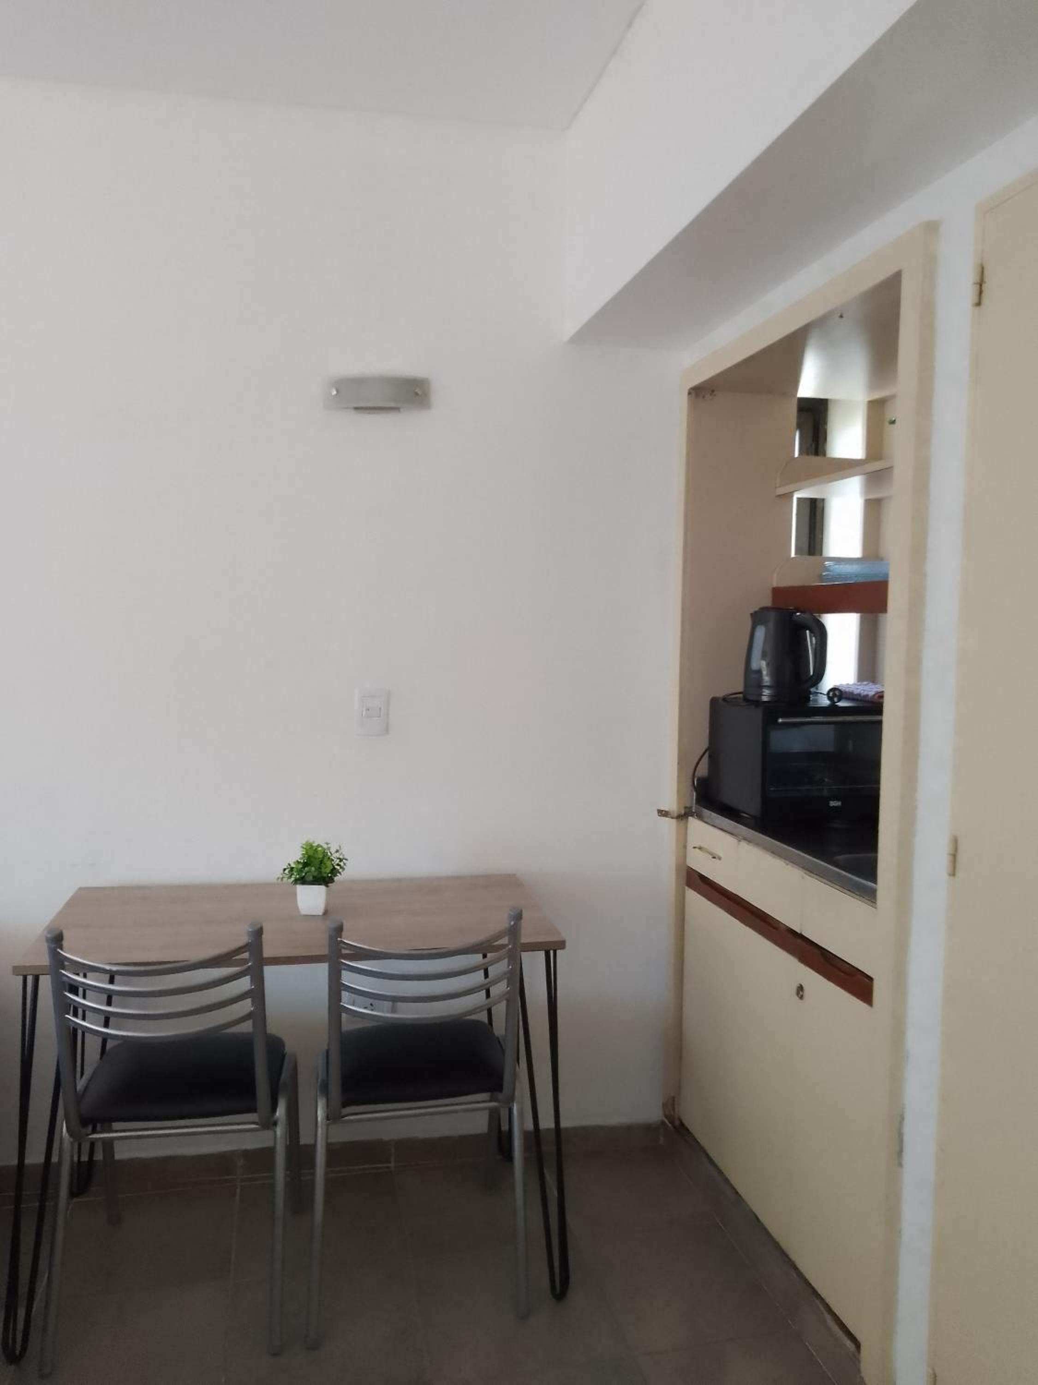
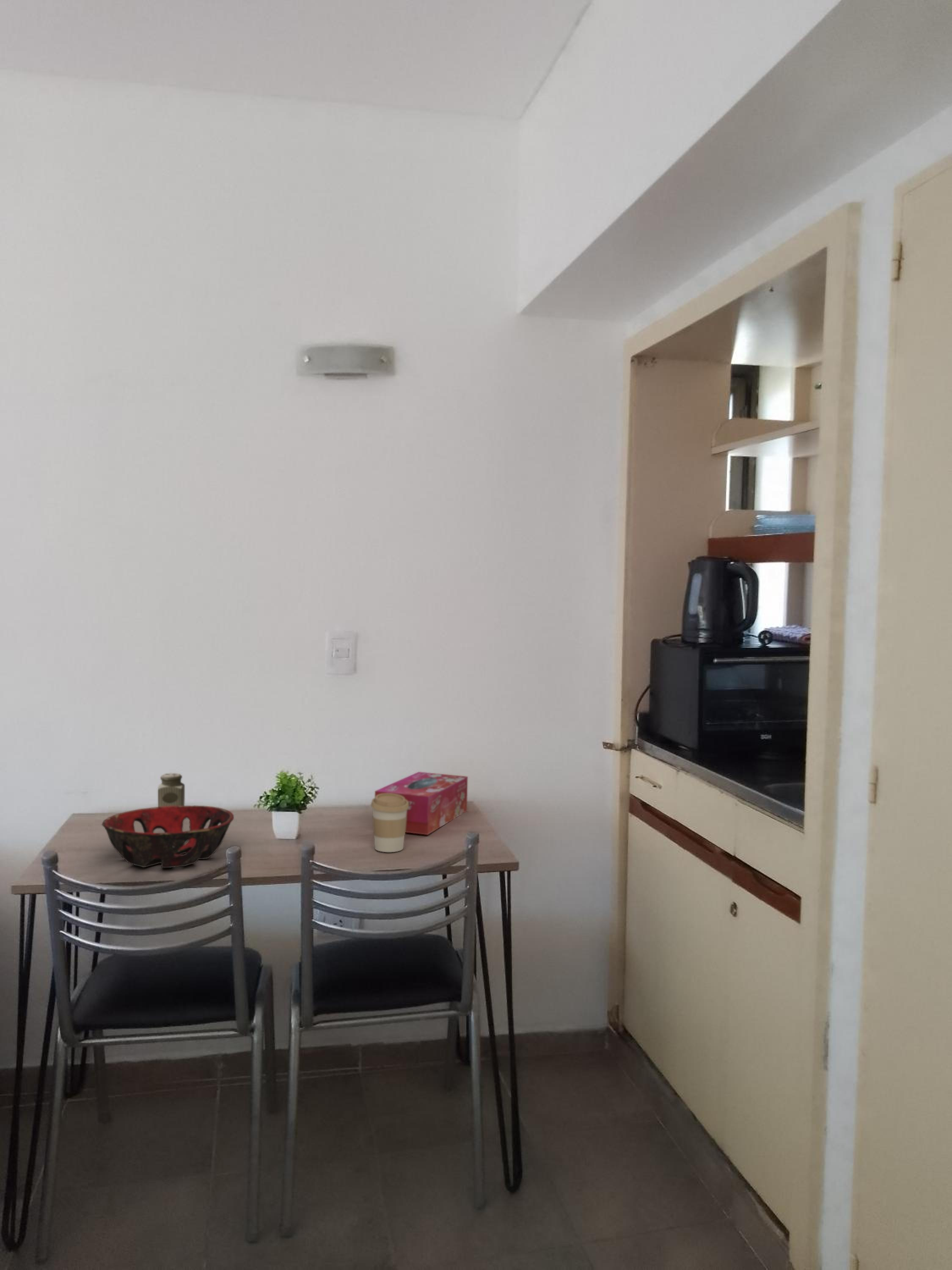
+ tissue box [374,771,468,835]
+ salt shaker [157,773,185,807]
+ decorative bowl [101,805,234,869]
+ coffee cup [370,793,409,853]
